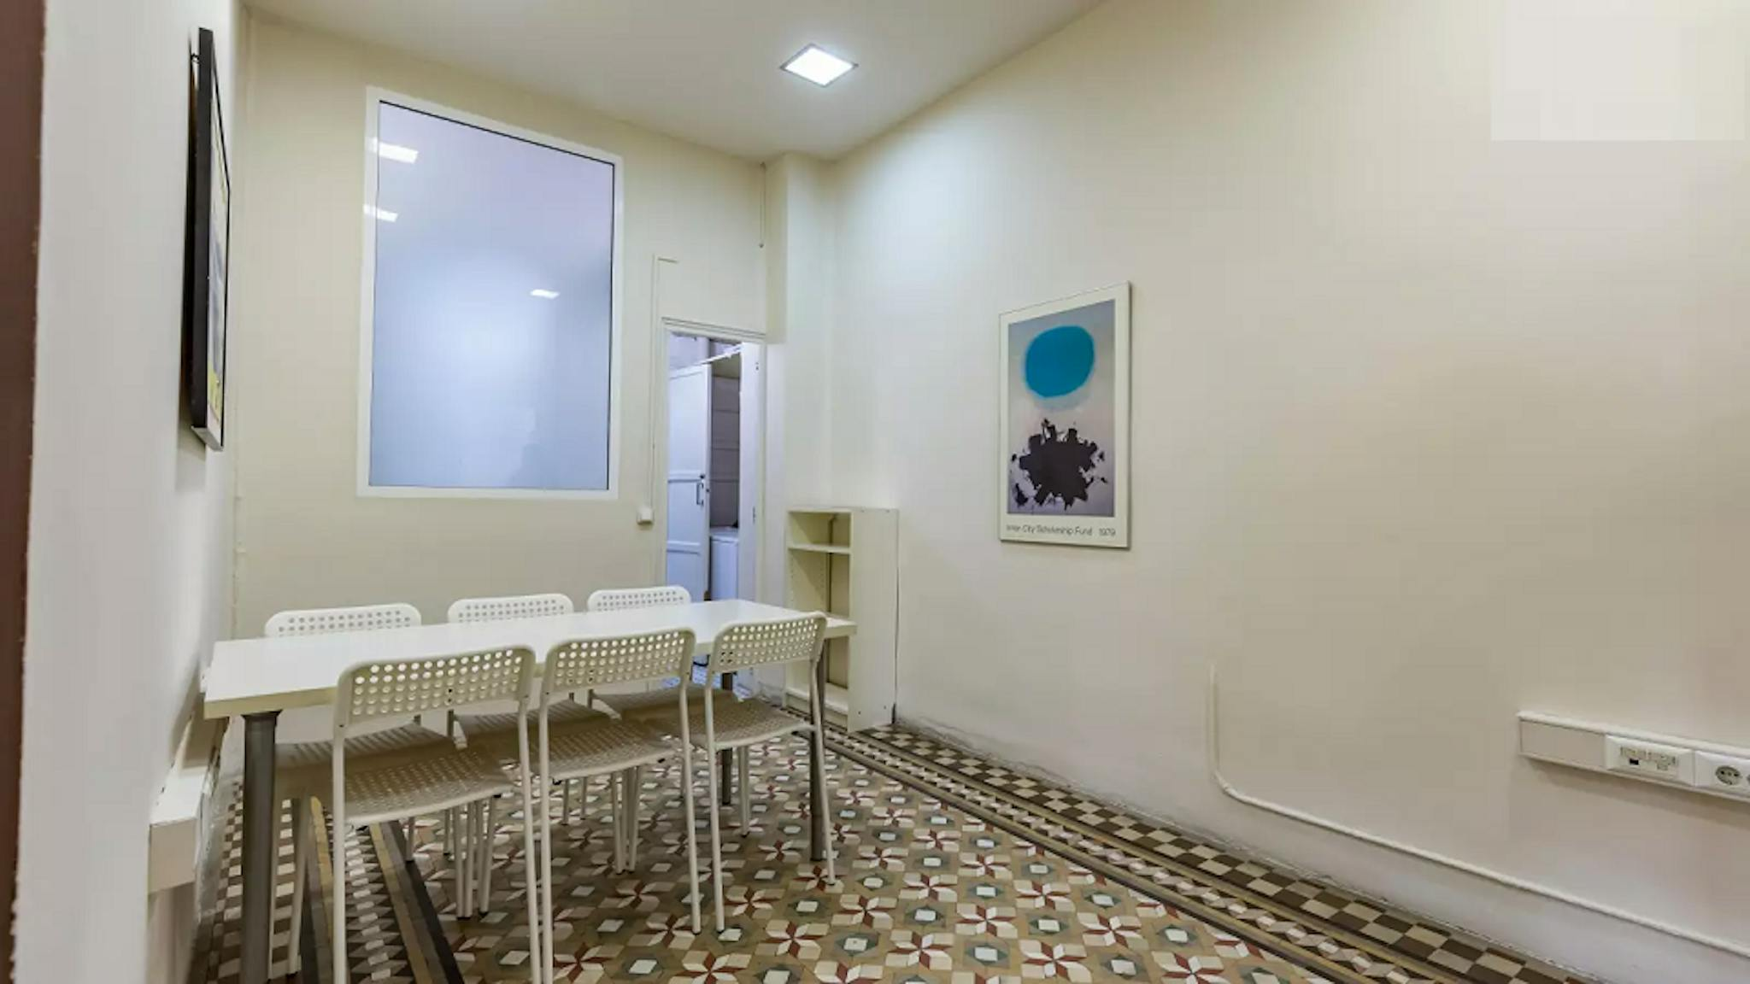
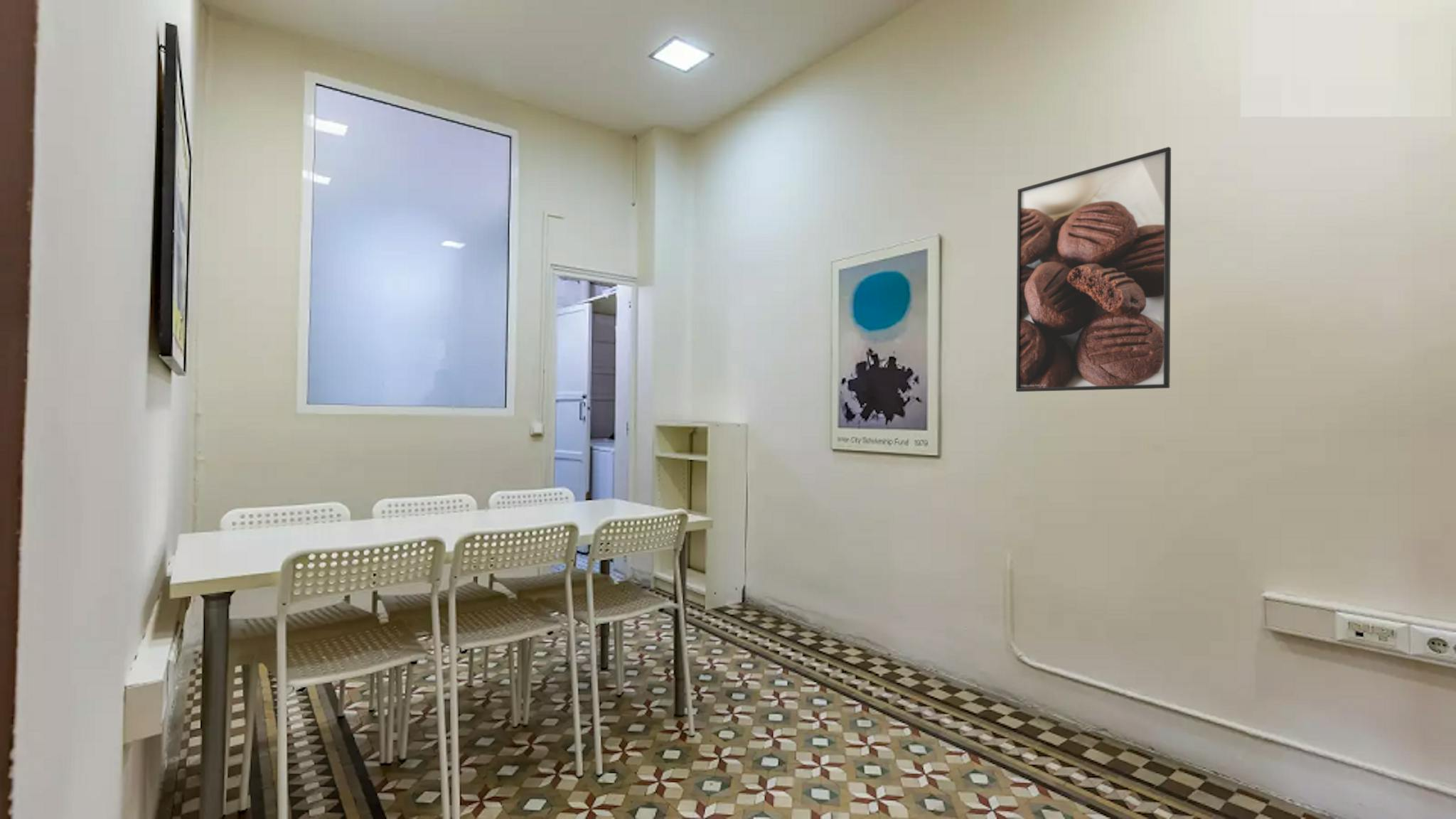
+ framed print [1015,146,1172,392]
